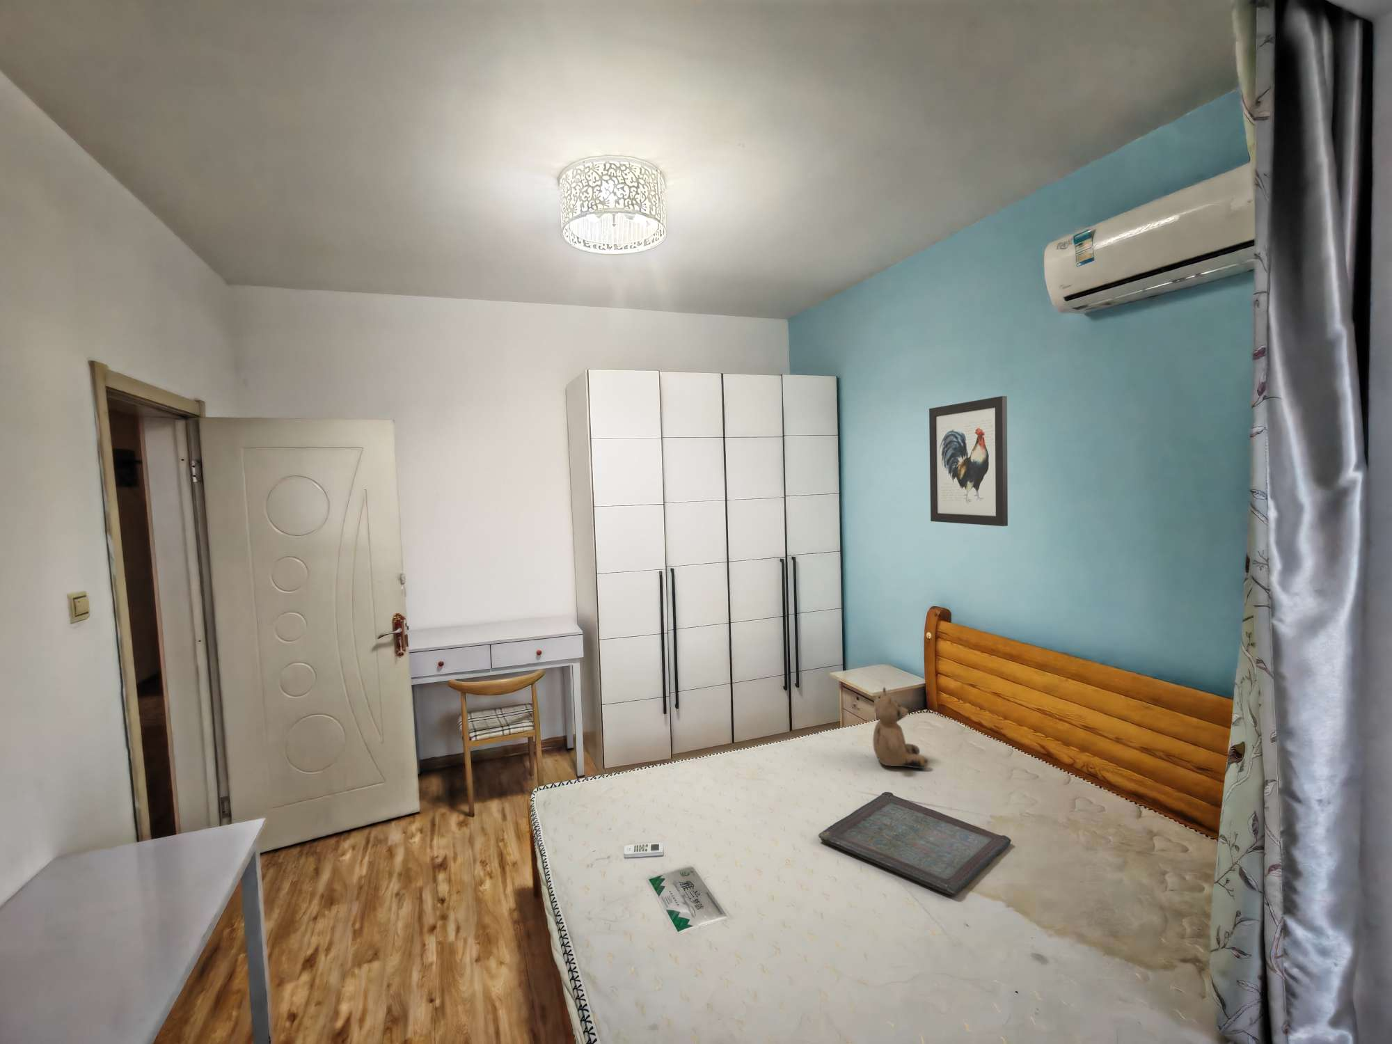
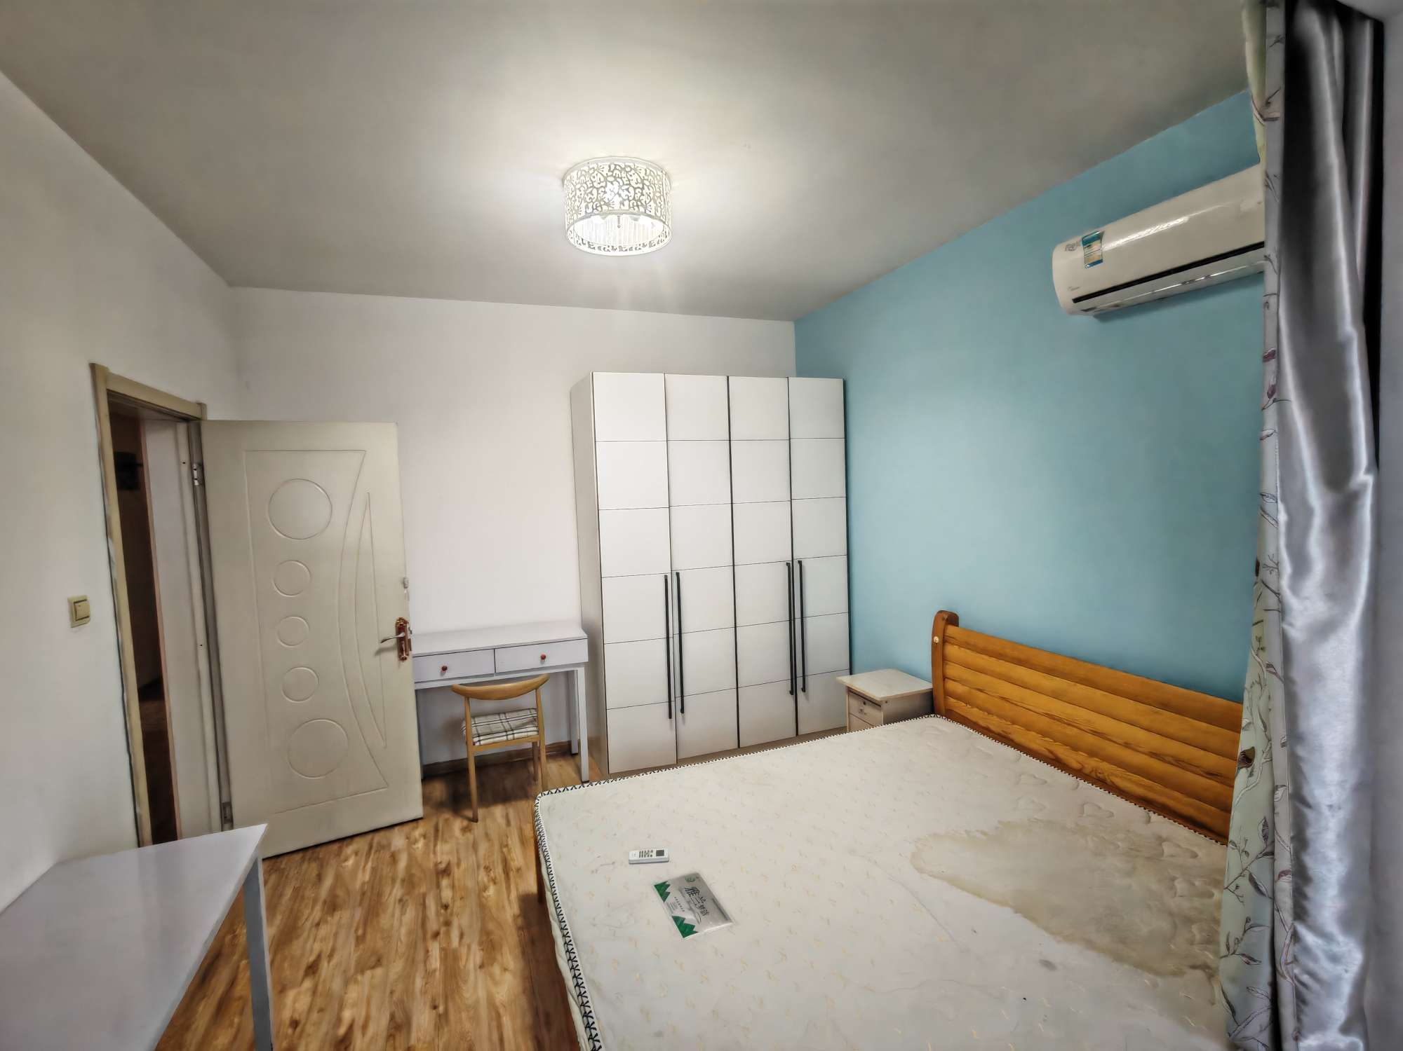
- teddy bear [872,686,929,770]
- wall art [928,395,1008,526]
- serving tray [818,792,1012,896]
